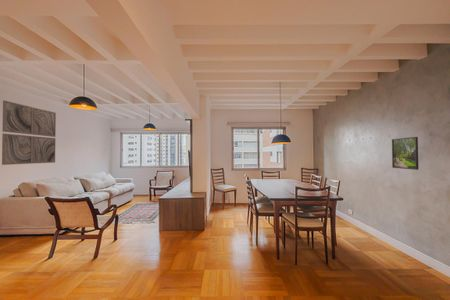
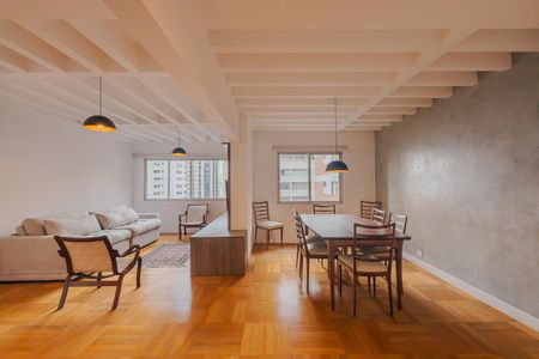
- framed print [391,136,420,171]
- wall art [1,100,57,166]
